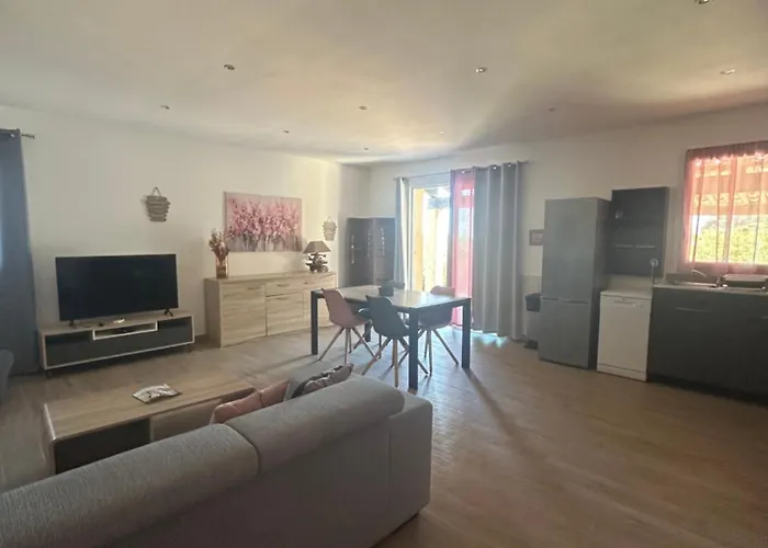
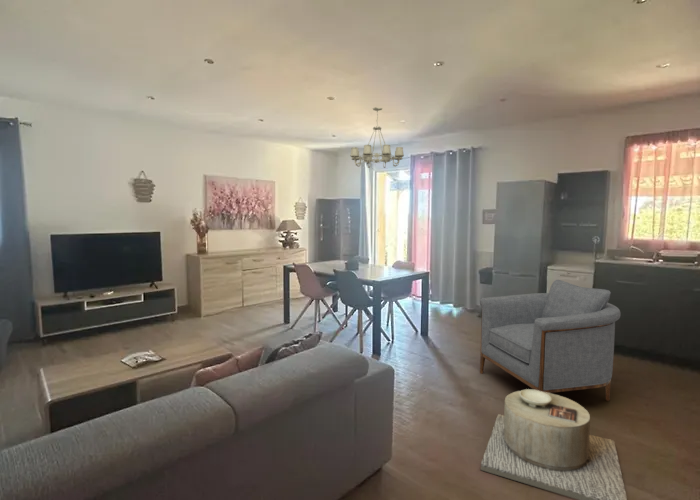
+ chandelier [350,106,405,169]
+ armchair [479,279,622,402]
+ side table [480,388,628,500]
